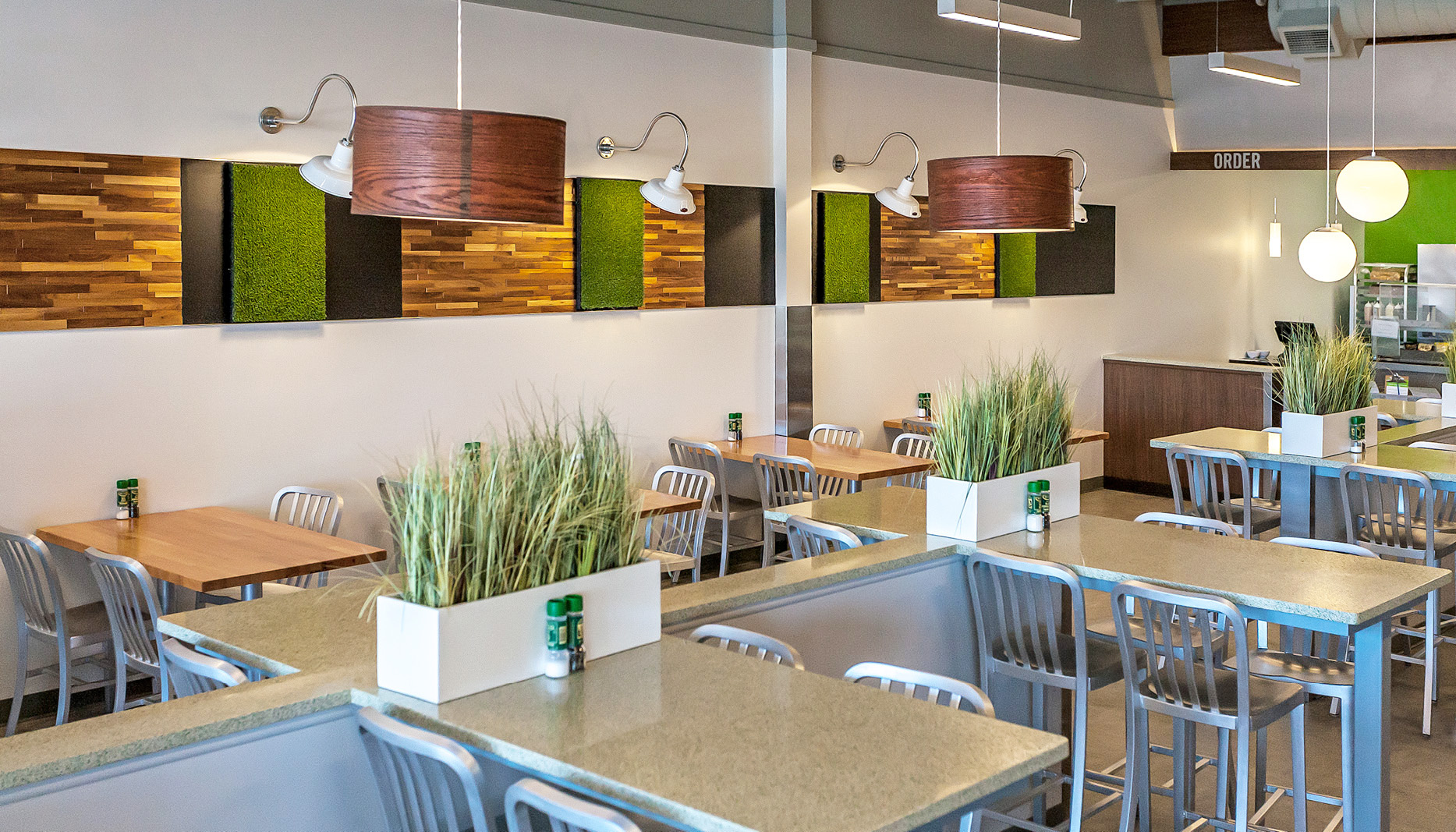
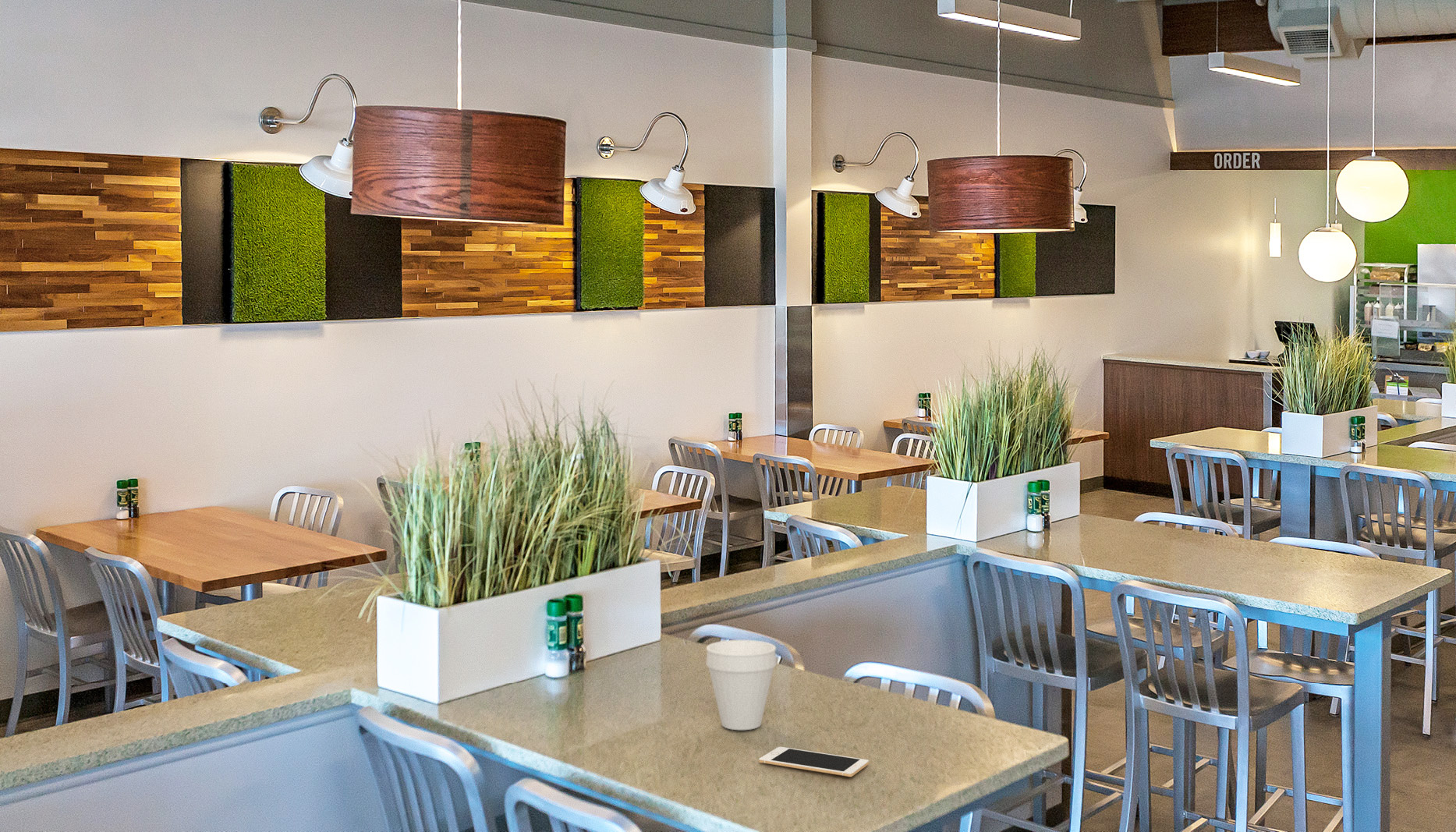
+ cup [705,639,777,731]
+ cell phone [758,746,870,777]
